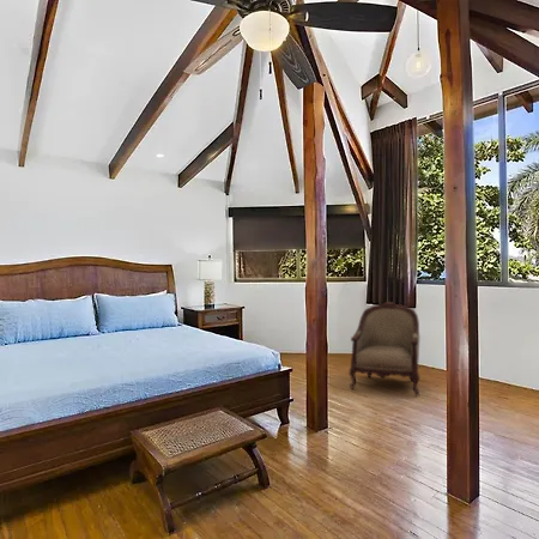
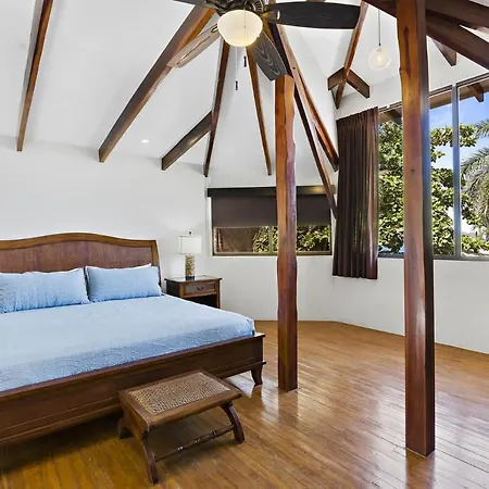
- armchair [349,301,422,398]
